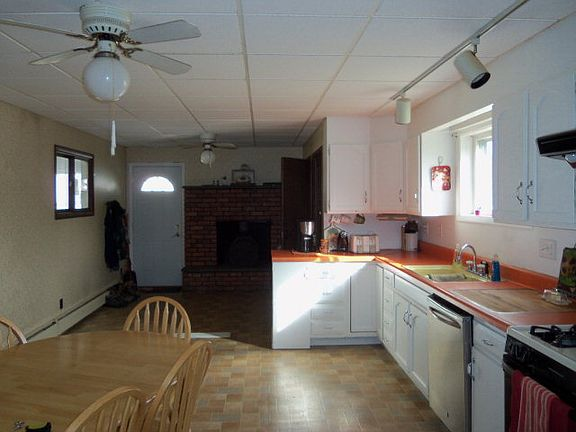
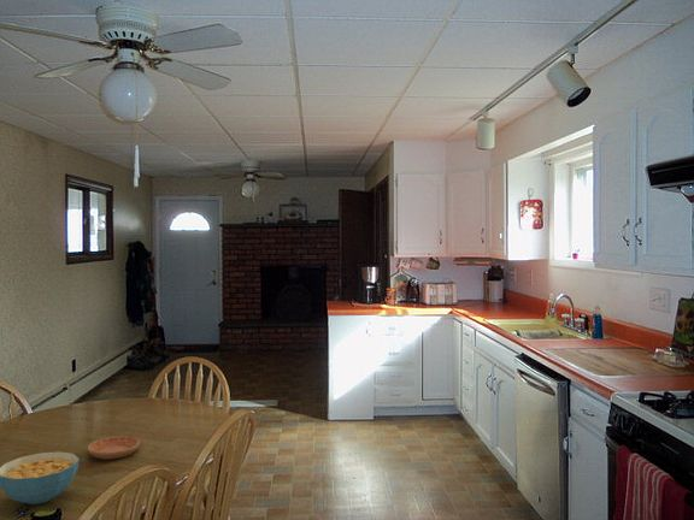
+ saucer [87,436,140,460]
+ cereal bowl [0,450,81,506]
